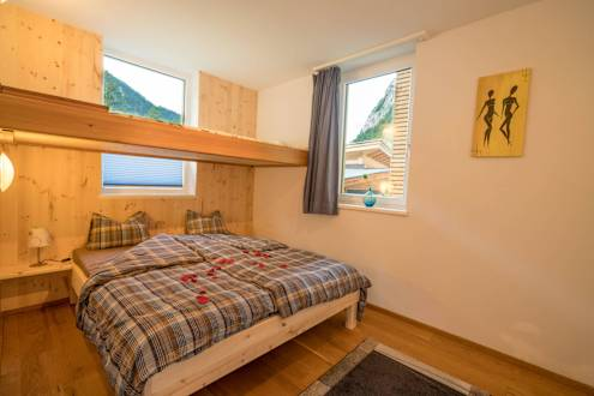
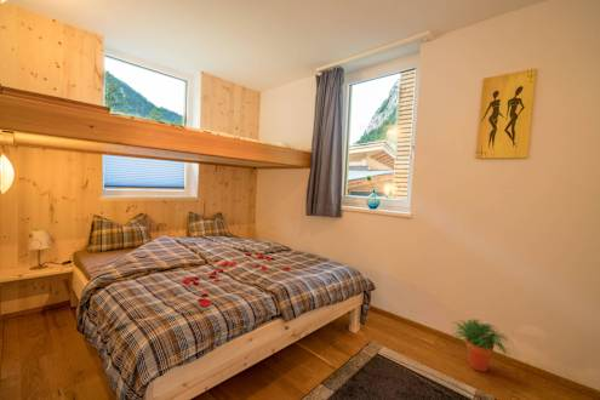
+ potted plant [451,318,514,373]
